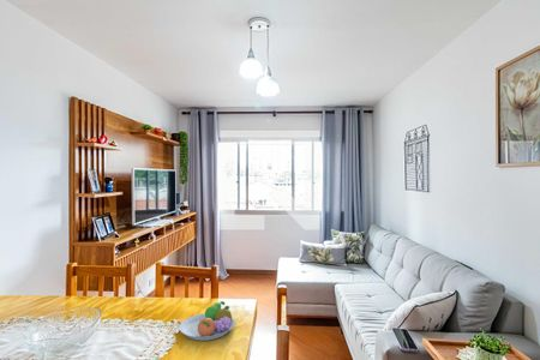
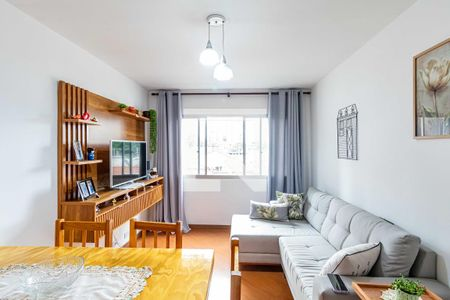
- fruit bowl [178,300,236,342]
